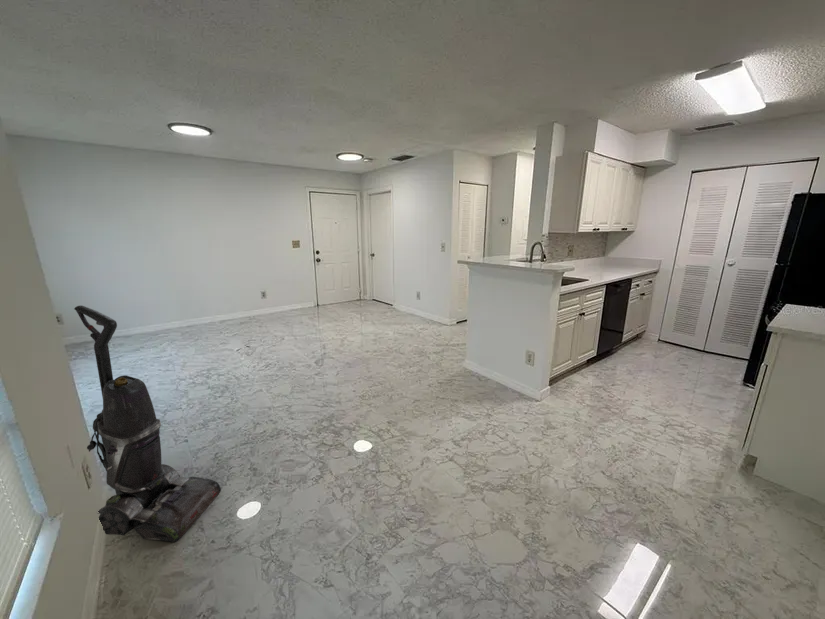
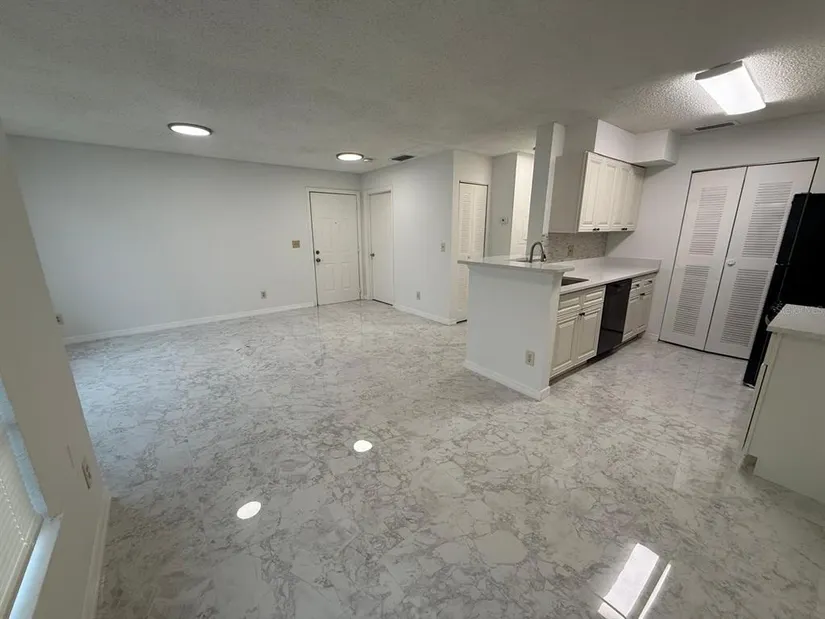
- vacuum cleaner [73,305,222,543]
